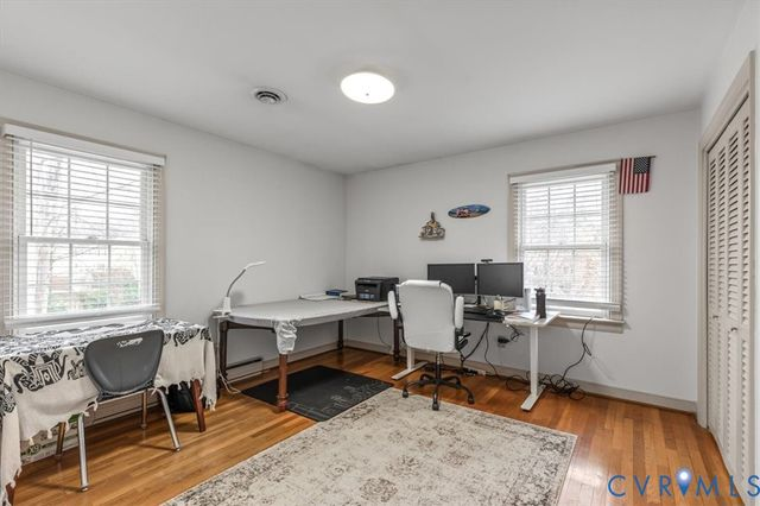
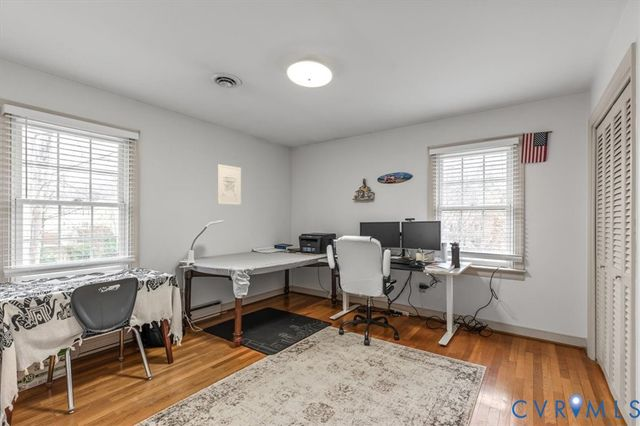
+ wall art [217,163,242,206]
